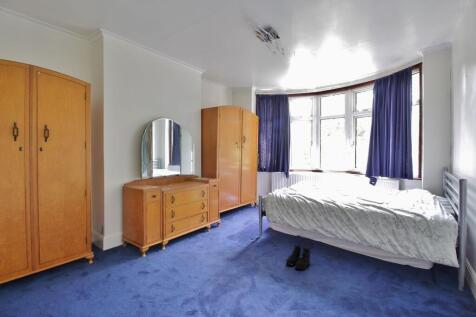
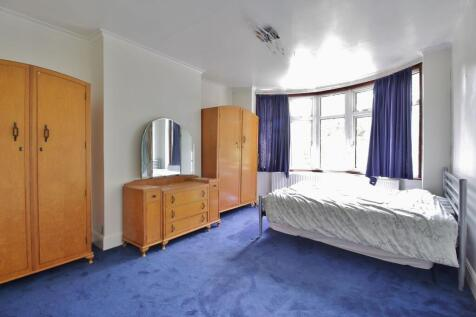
- boots [285,244,311,270]
